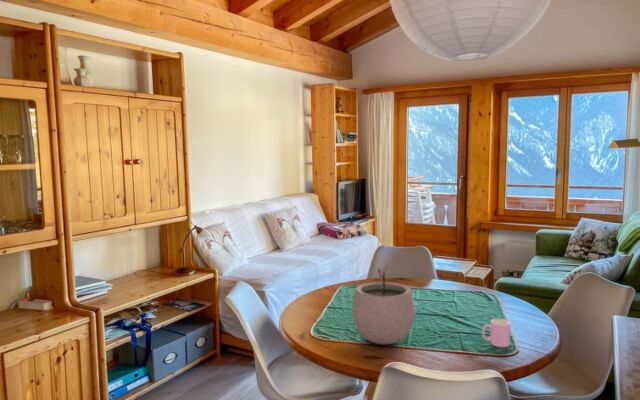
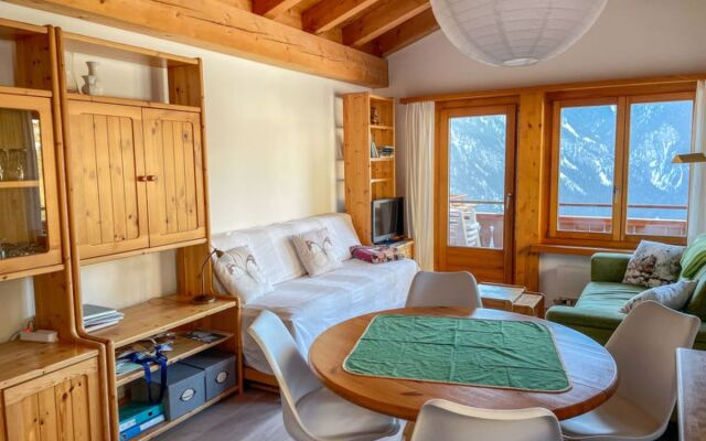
- cup [481,318,511,348]
- plant pot [352,265,416,345]
